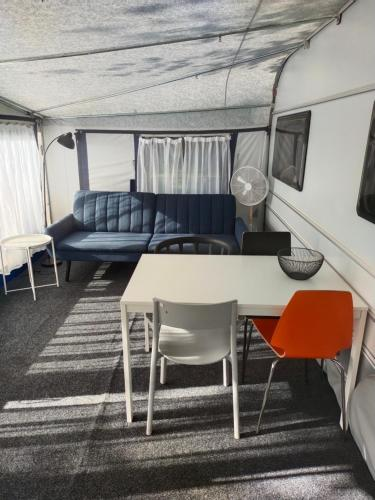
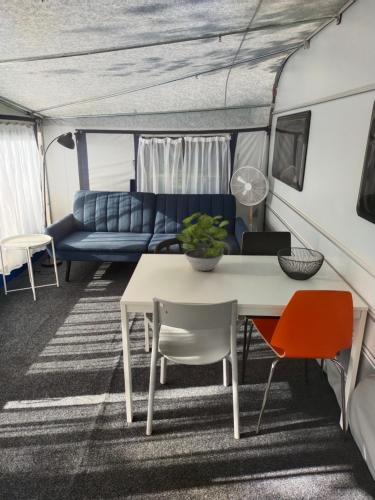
+ potted plant [174,212,230,272]
